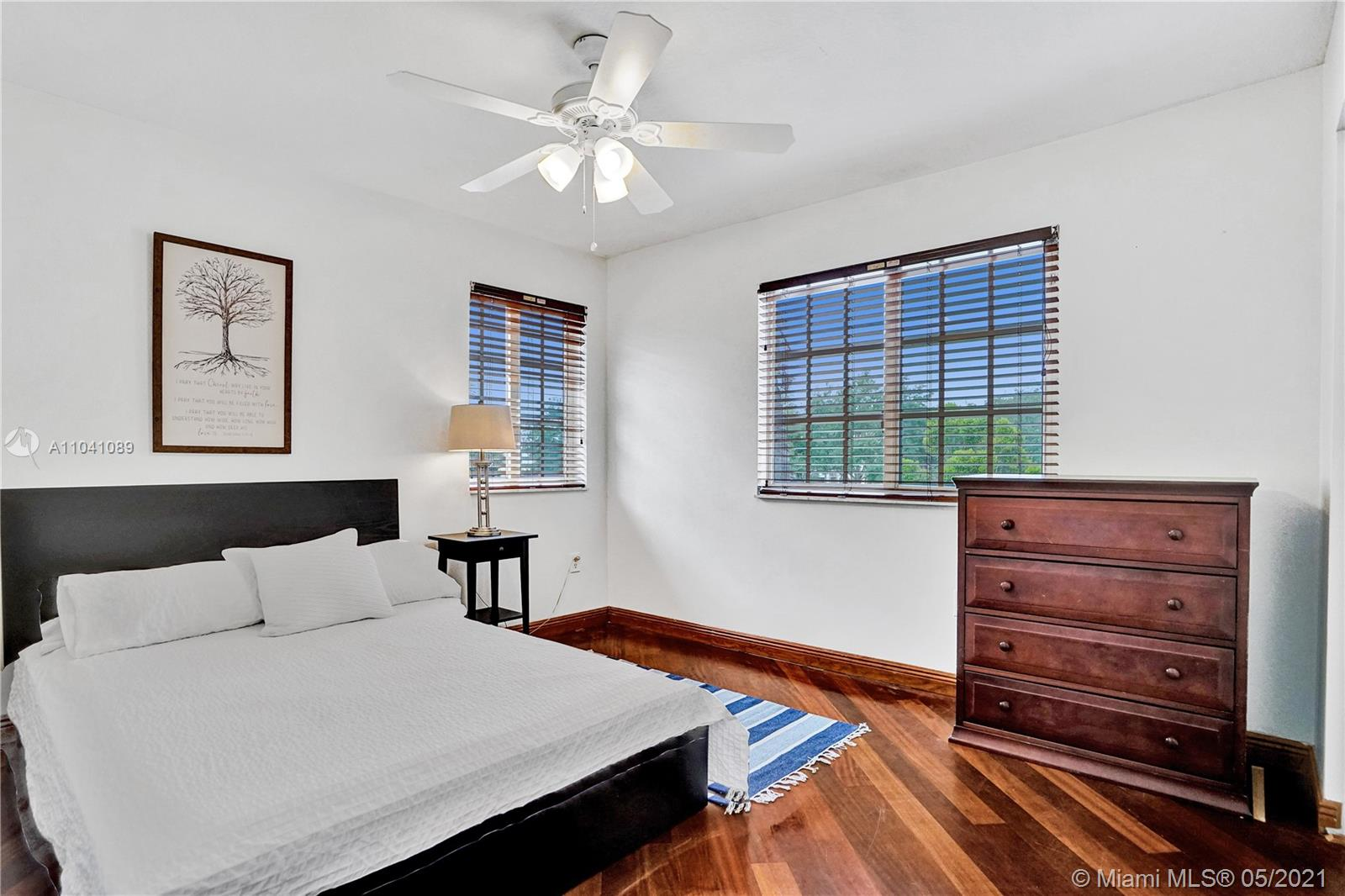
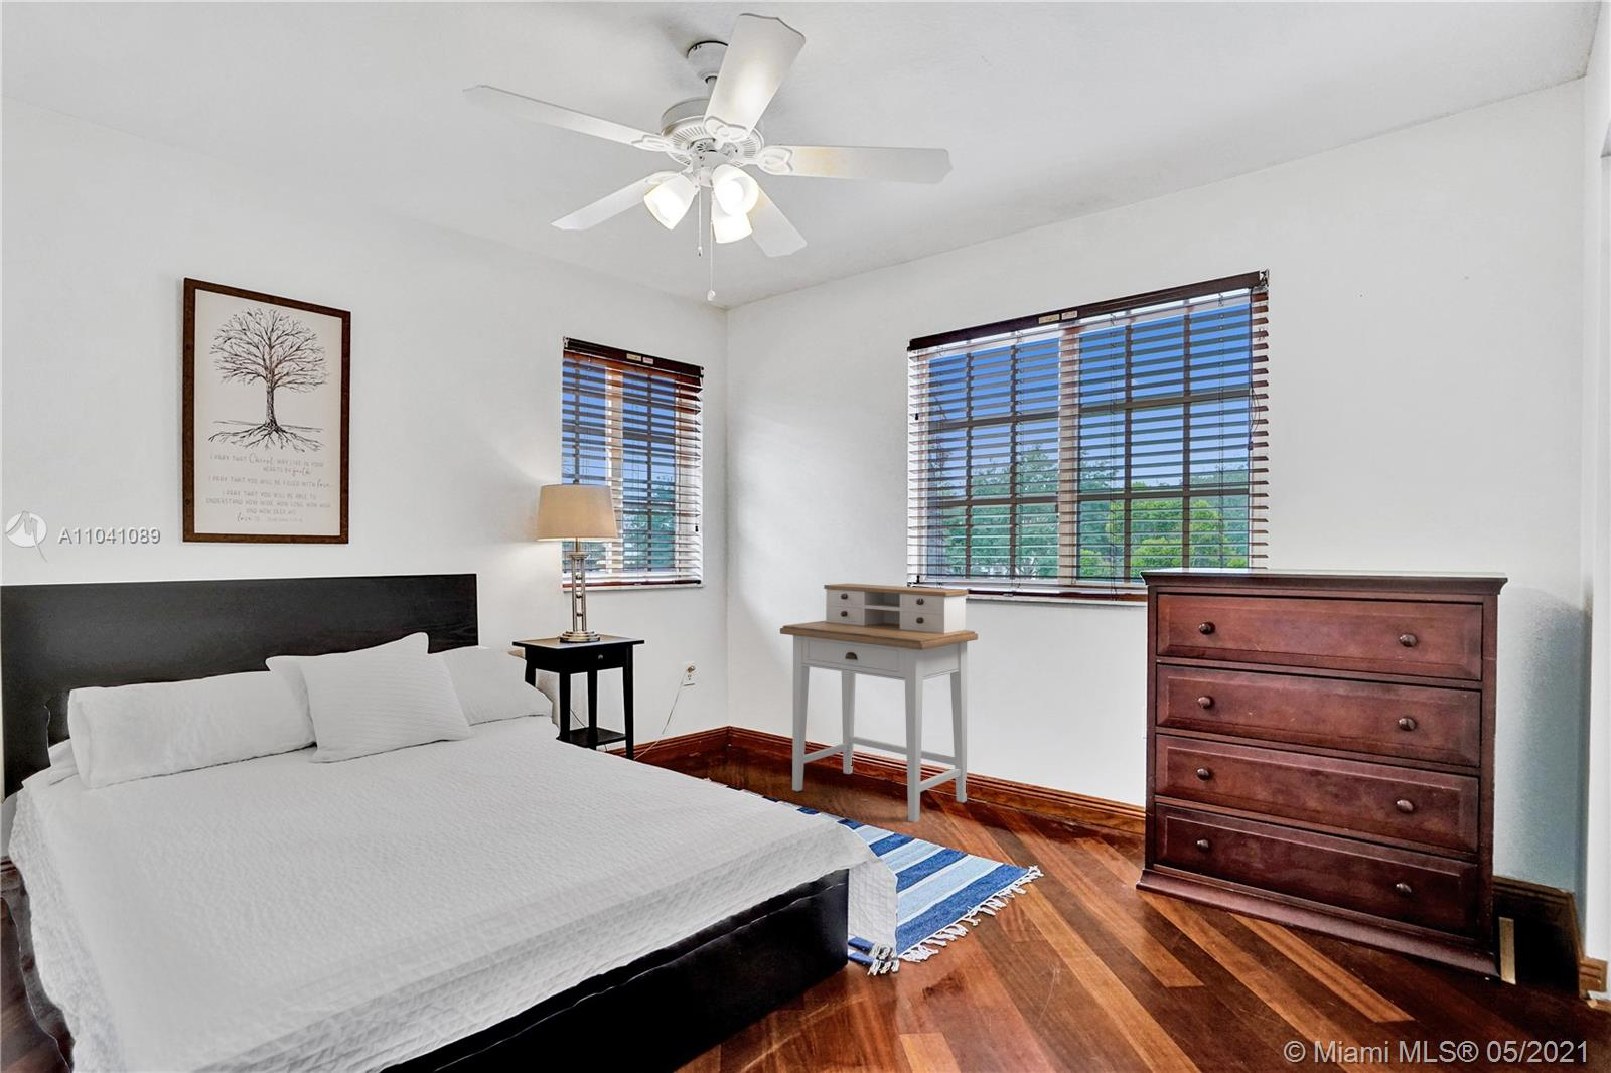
+ desk [780,583,979,824]
